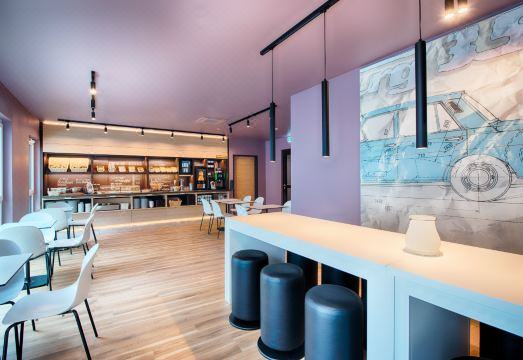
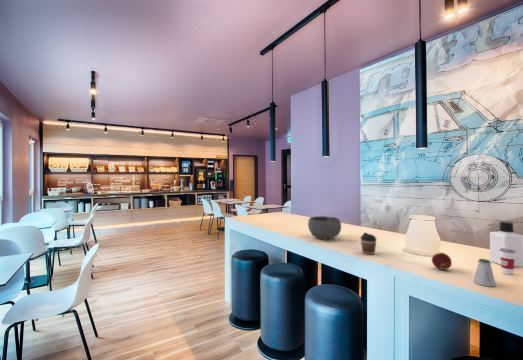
+ coffee cup [359,232,378,256]
+ bowl [307,215,342,241]
+ cup [500,242,516,275]
+ saltshaker [473,258,497,288]
+ bottle [489,221,523,268]
+ apple [431,252,453,271]
